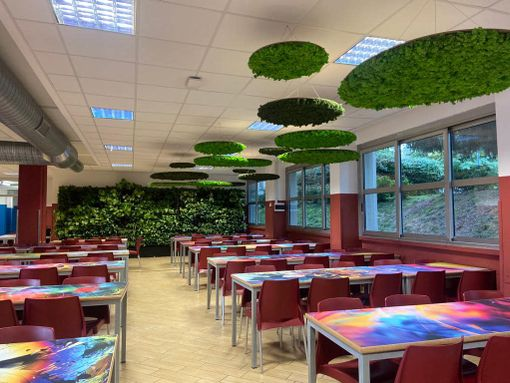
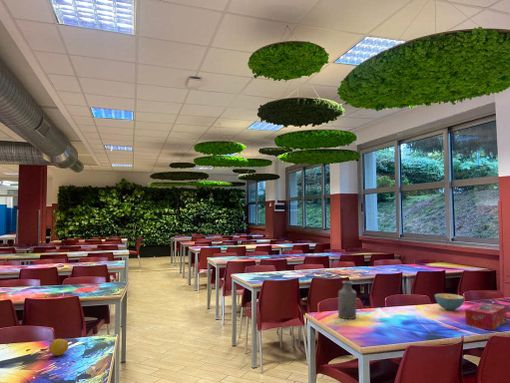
+ fruit [48,338,69,357]
+ bottle [337,280,357,320]
+ tissue box [464,301,508,331]
+ cereal bowl [434,292,465,311]
